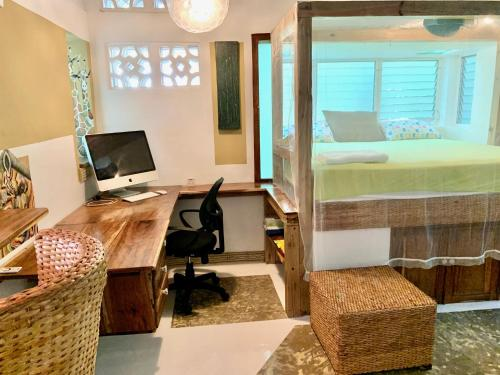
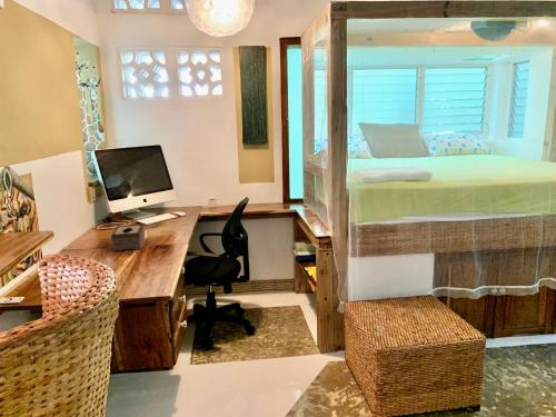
+ tissue box [110,222,146,252]
